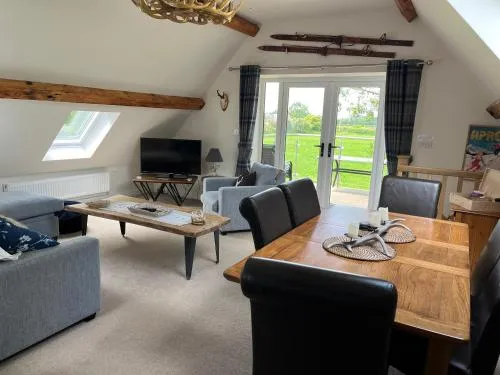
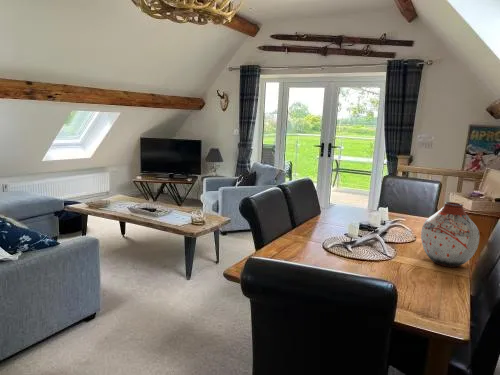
+ vase [420,201,480,268]
